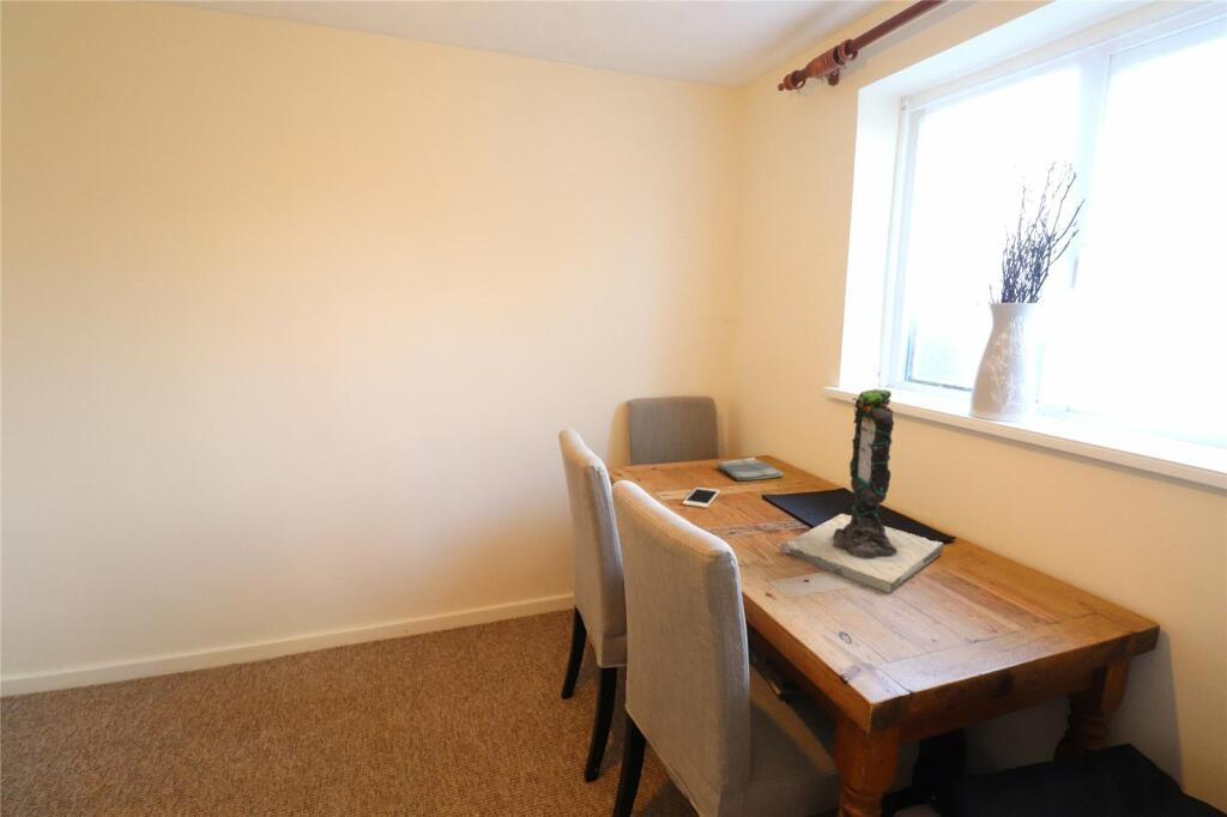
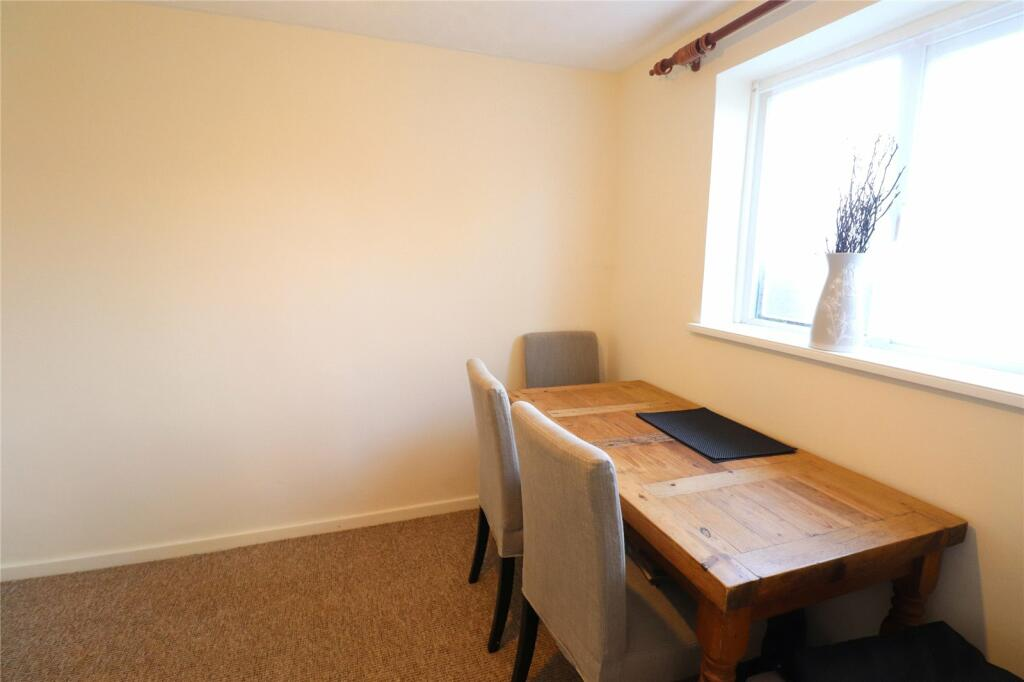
- dish towel [715,456,785,482]
- cell phone [682,486,721,509]
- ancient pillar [780,370,944,594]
